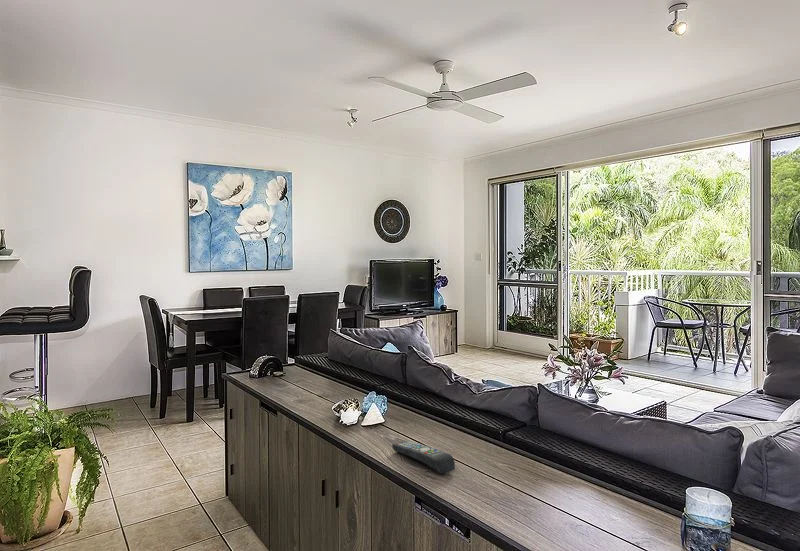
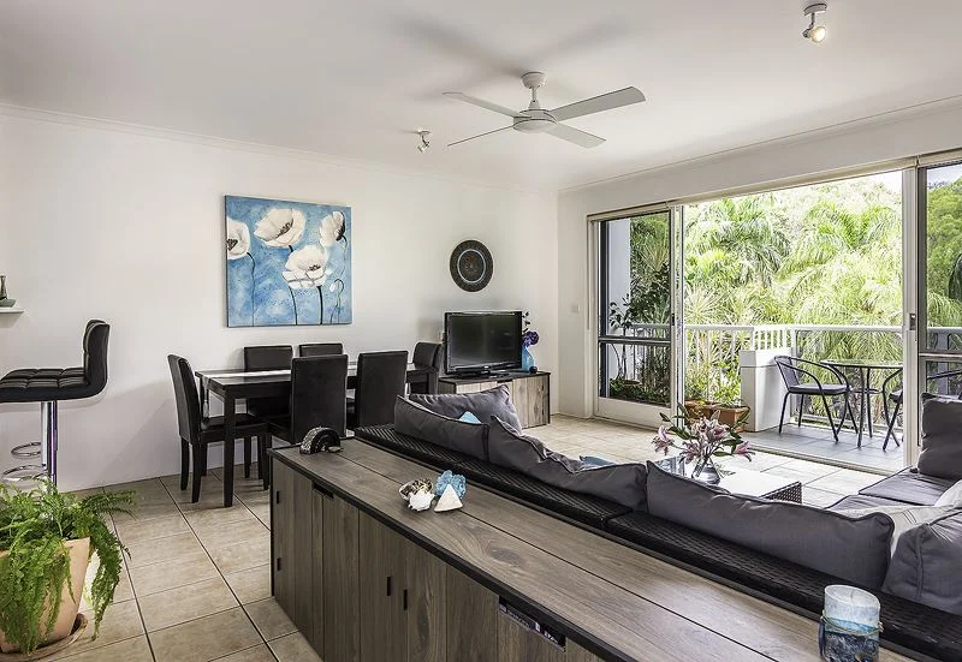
- remote control [391,440,456,474]
